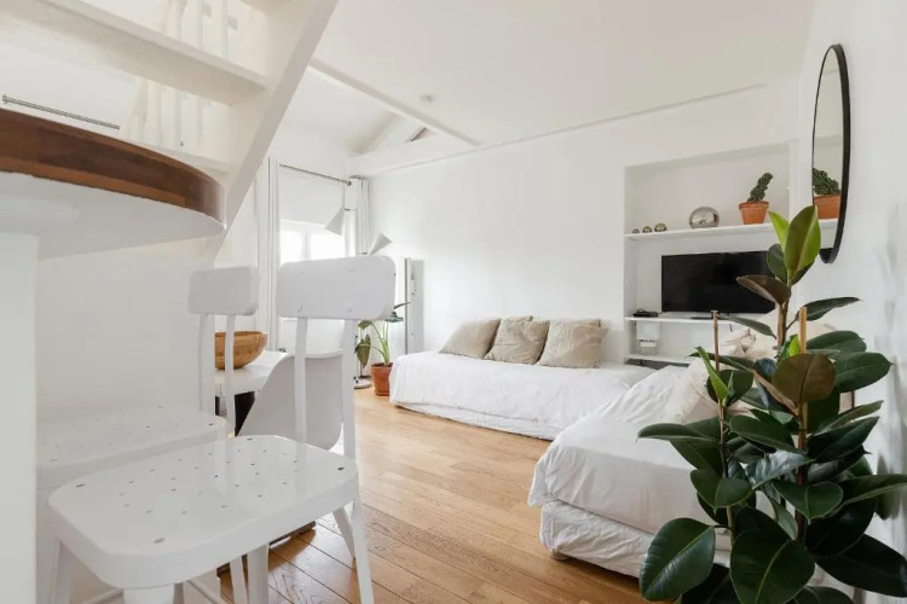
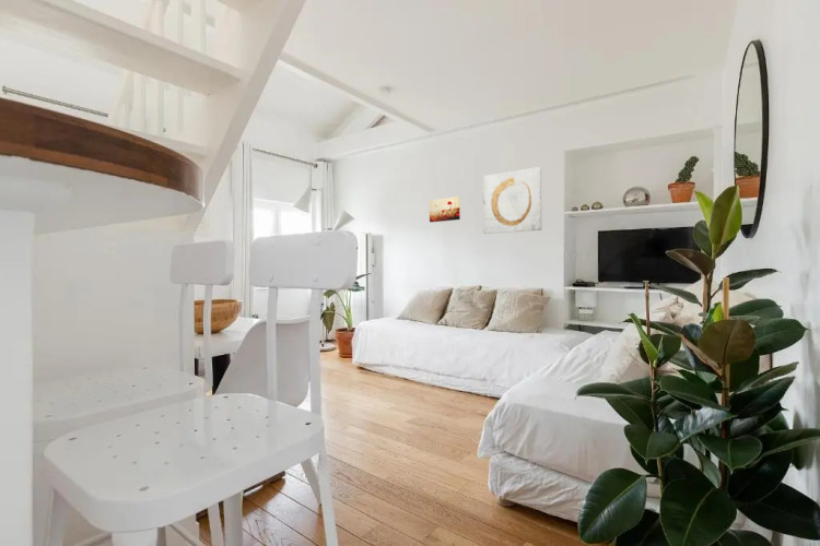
+ wall art [429,195,461,223]
+ wall art [482,166,542,235]
